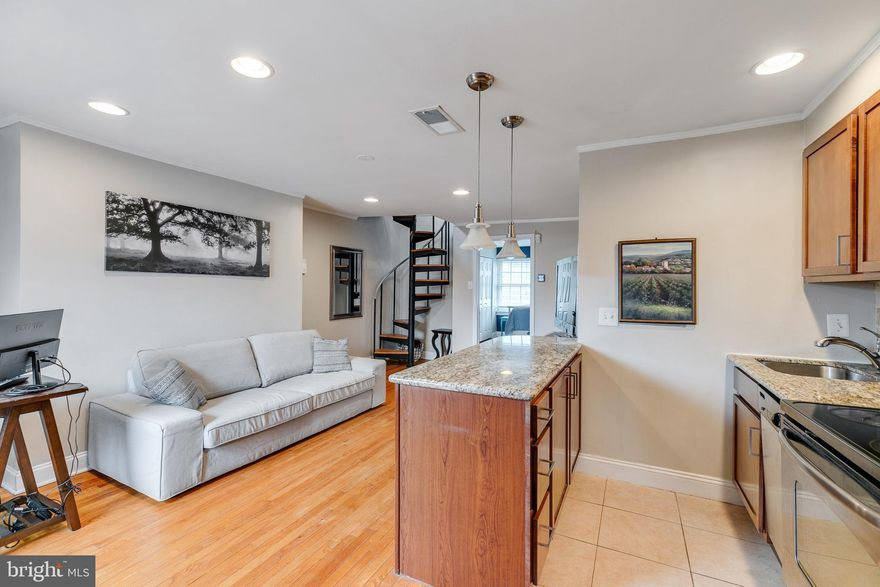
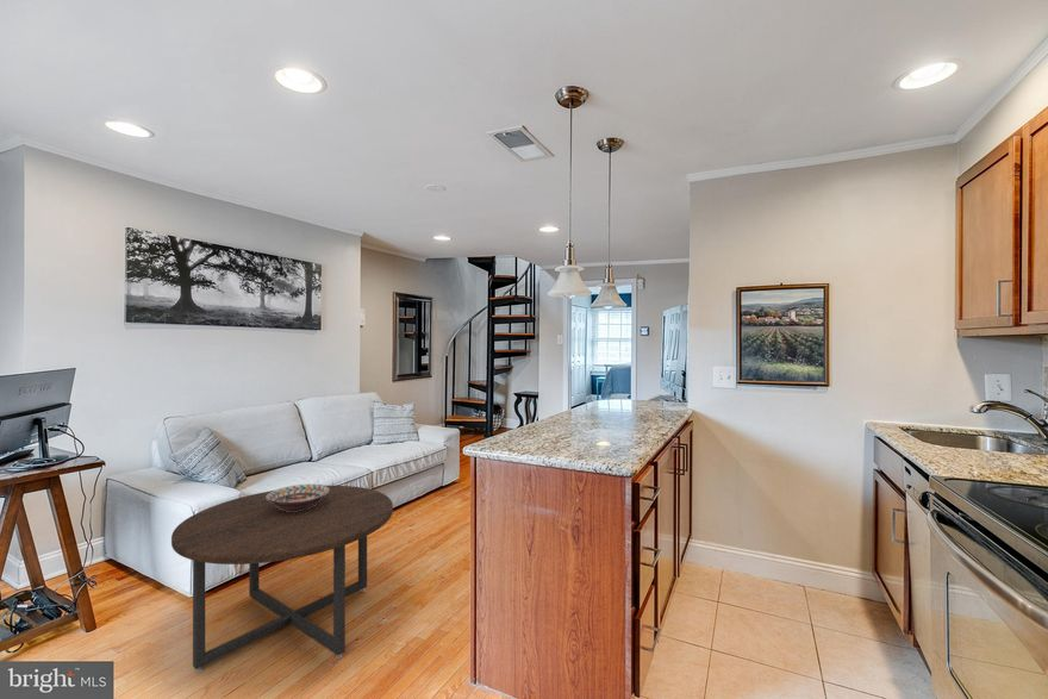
+ decorative bowl [266,483,330,512]
+ coffee table [170,485,394,674]
